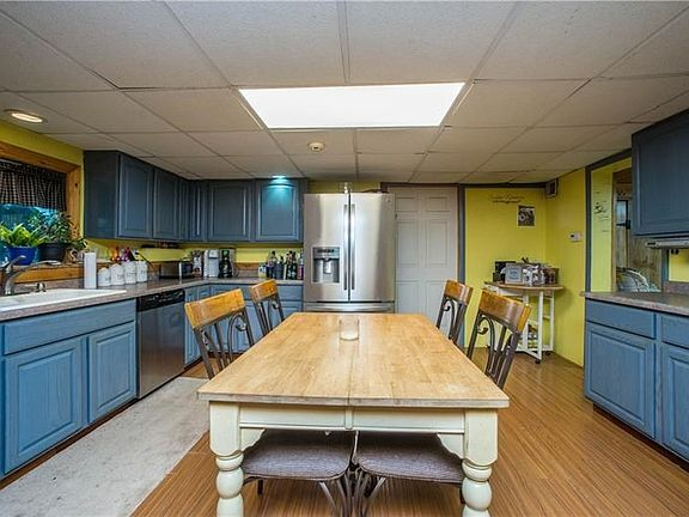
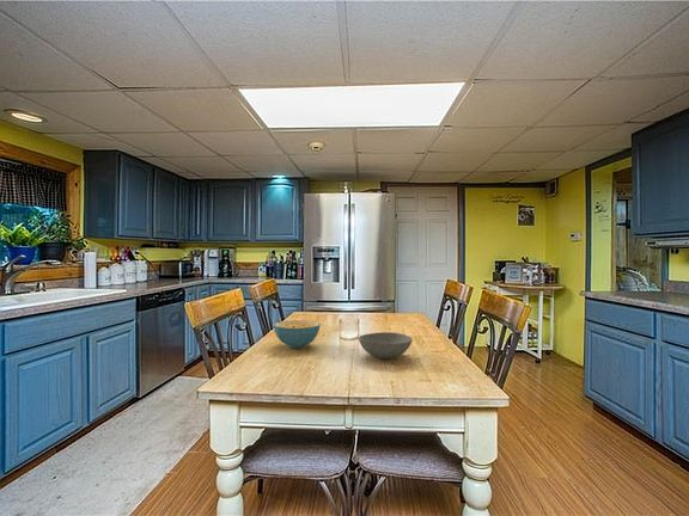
+ cereal bowl [273,319,322,349]
+ bowl [358,331,414,360]
